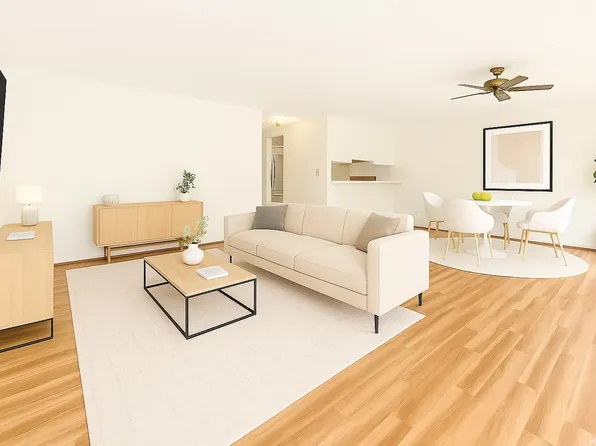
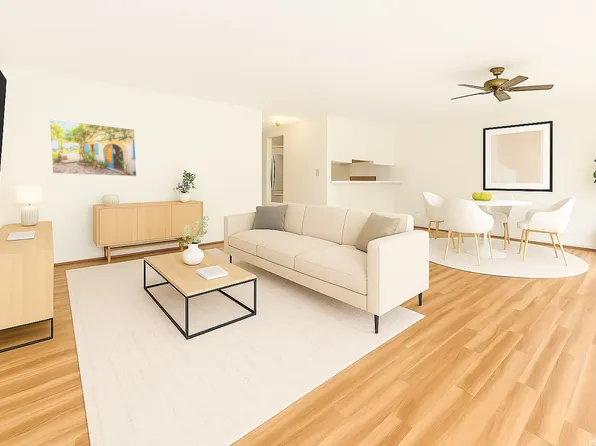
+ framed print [48,118,138,177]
